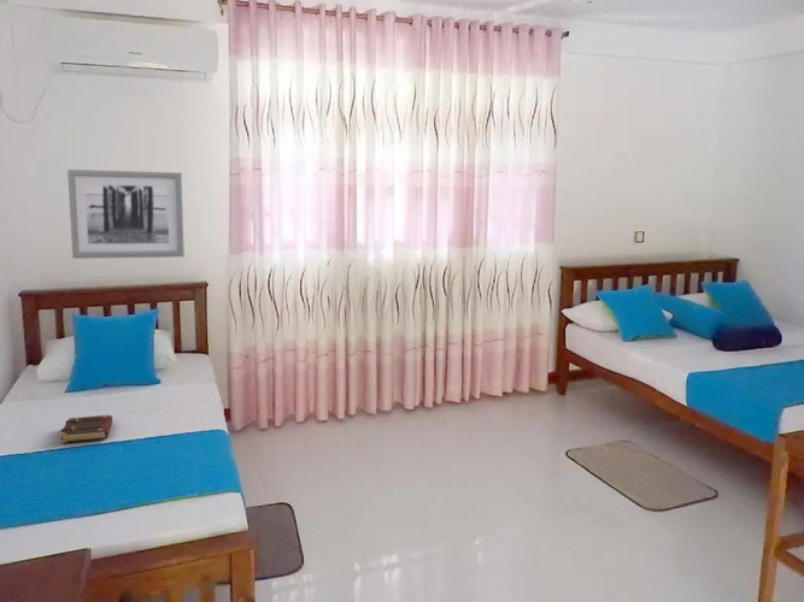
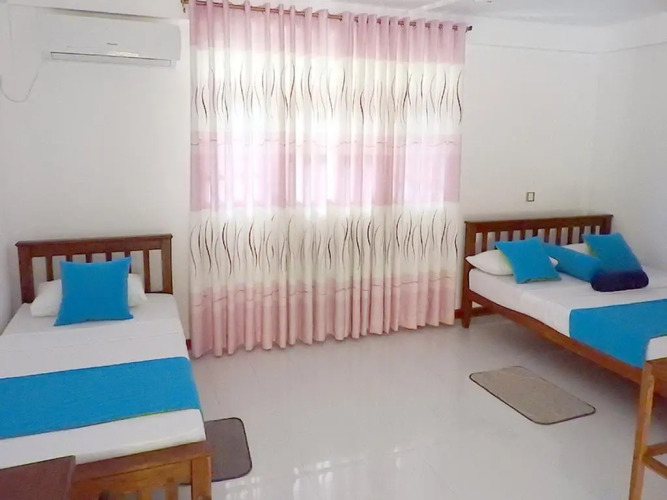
- book [59,414,113,444]
- wall art [66,169,186,260]
